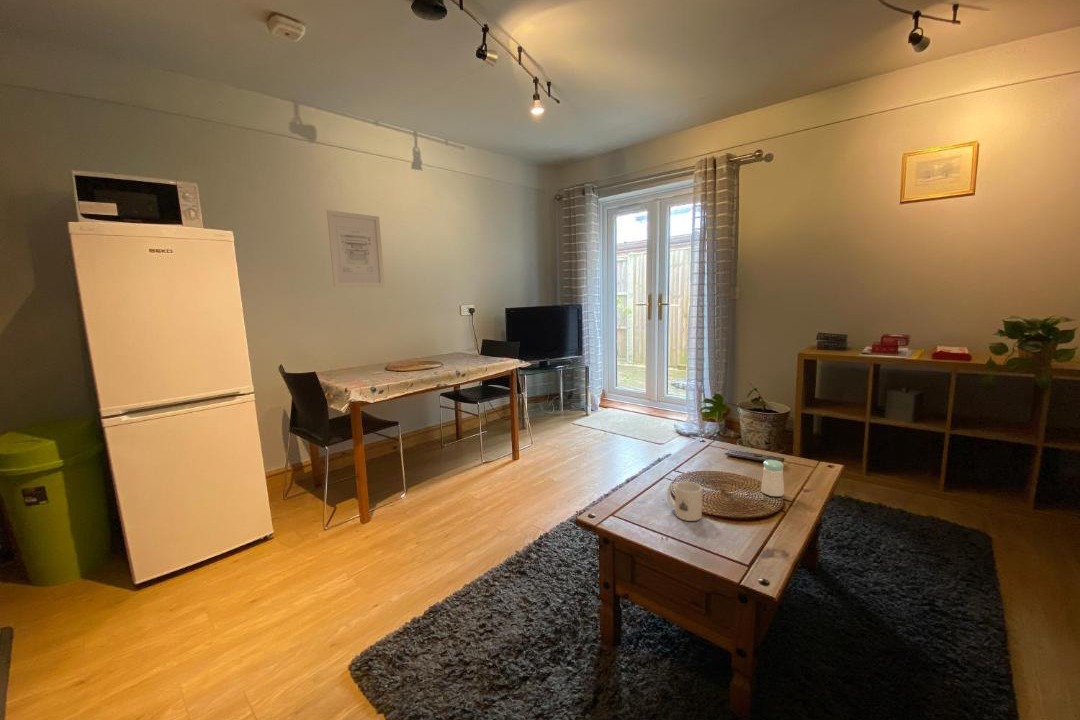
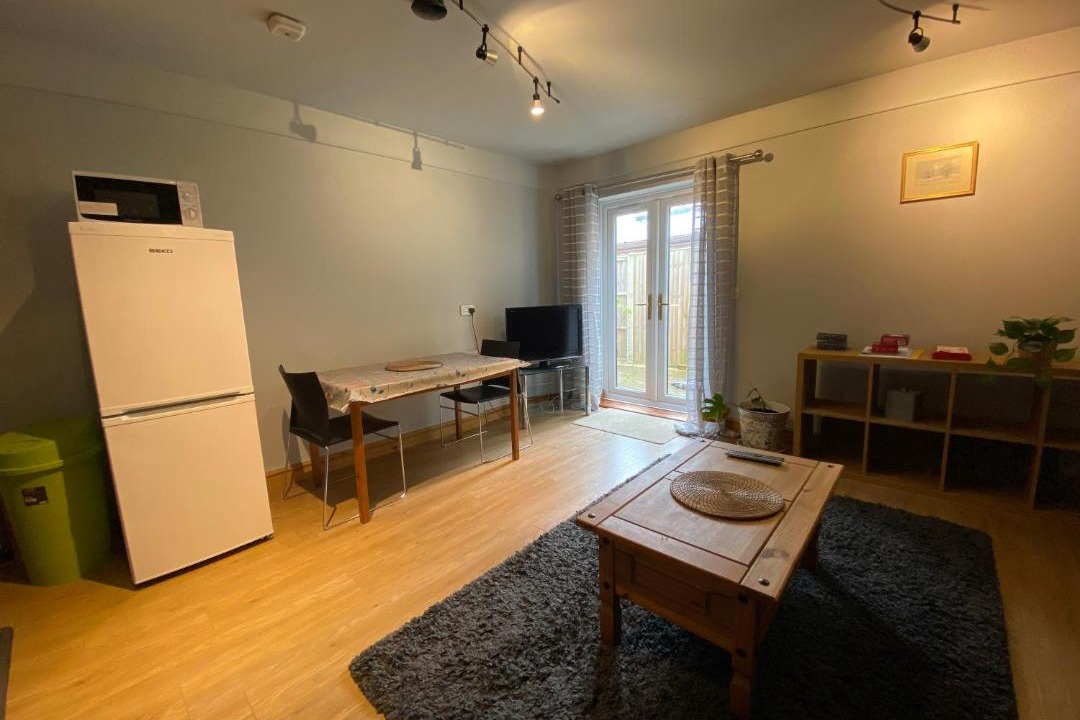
- wall art [326,209,386,288]
- mug [666,481,703,522]
- salt shaker [760,459,785,497]
